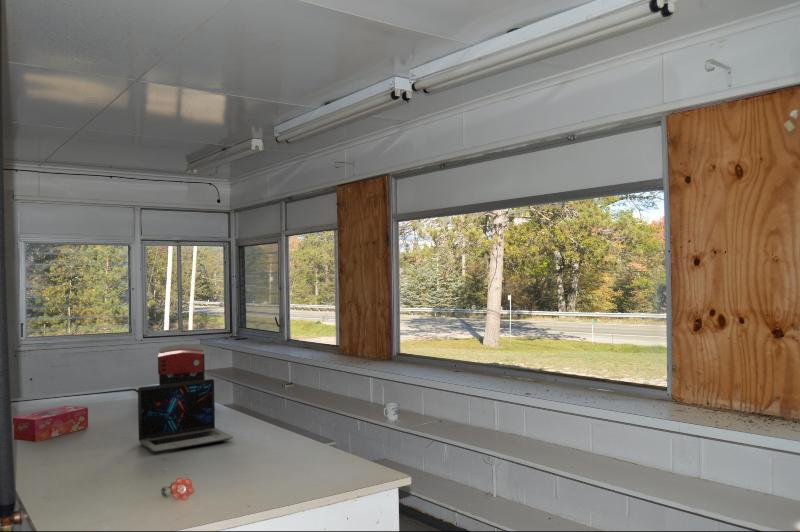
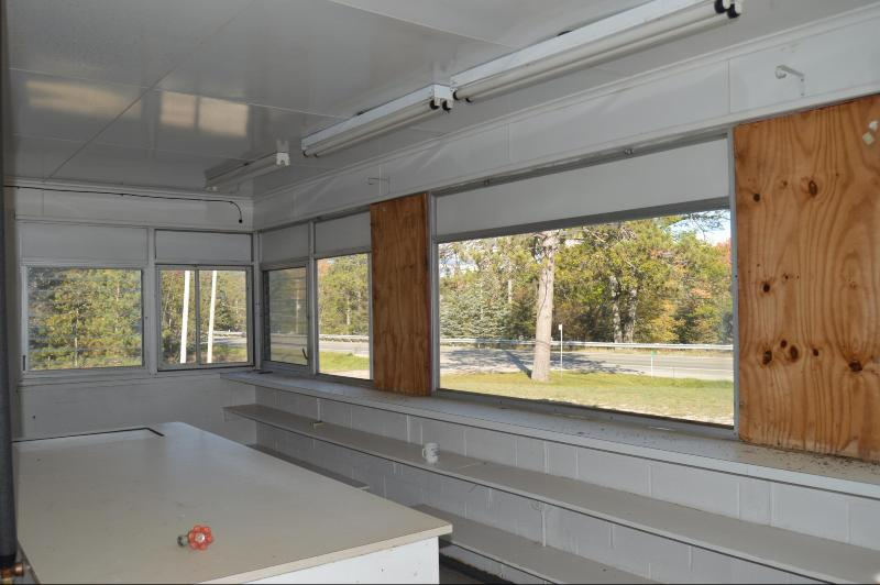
- tissue box [12,405,89,443]
- laptop [137,378,234,453]
- coffee maker [157,343,206,385]
